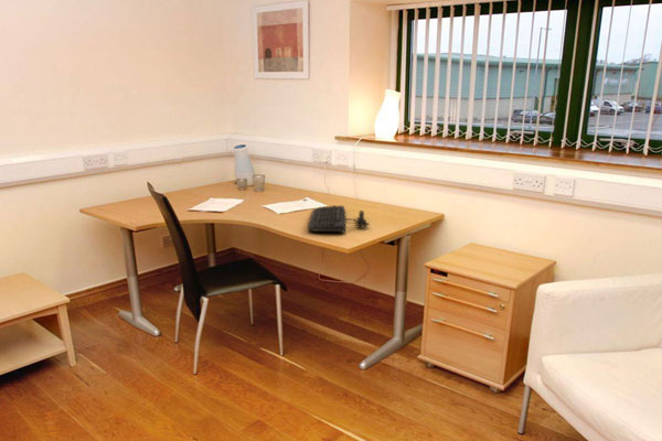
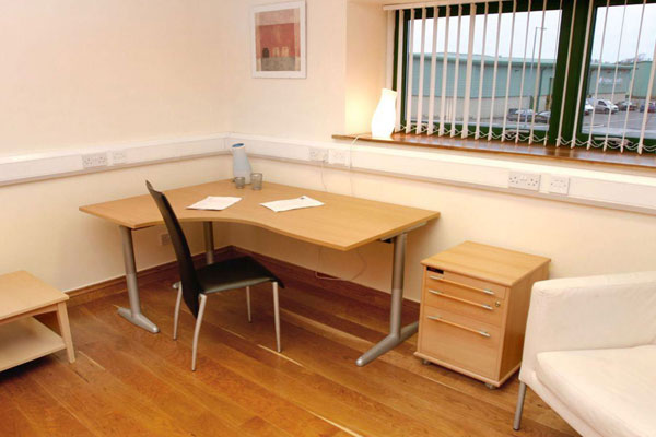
- keyboard [307,204,371,233]
